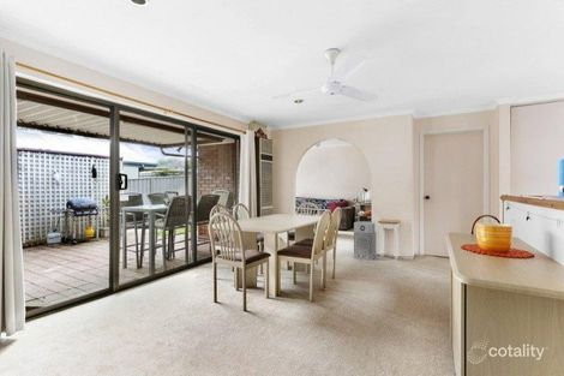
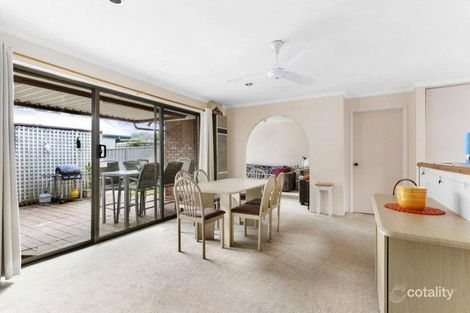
- air purifier [353,220,377,262]
